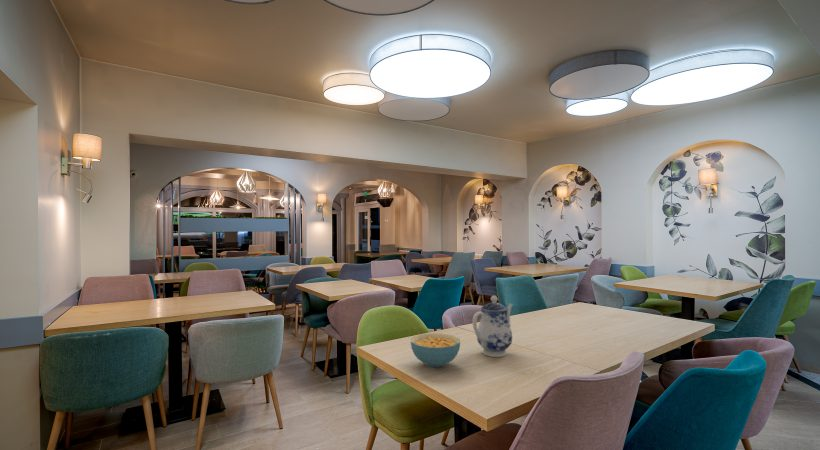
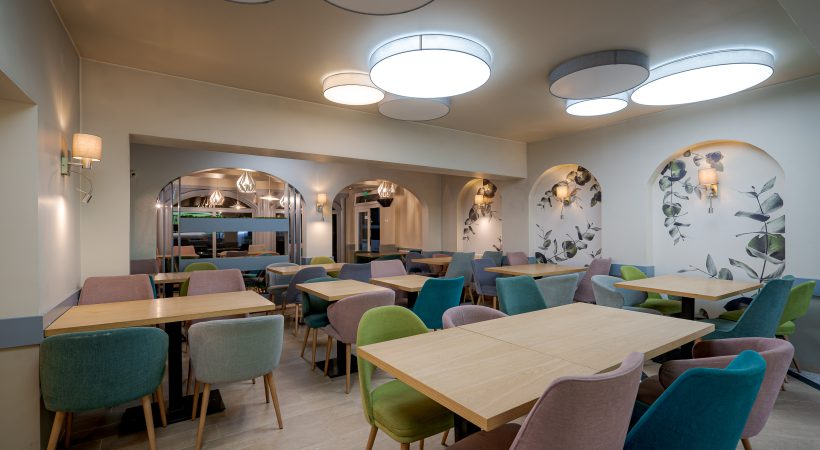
- cereal bowl [410,332,461,368]
- teapot [471,295,514,358]
